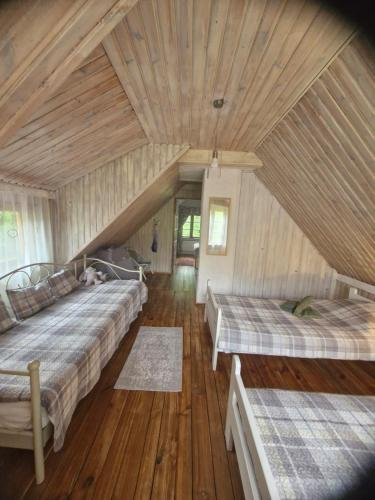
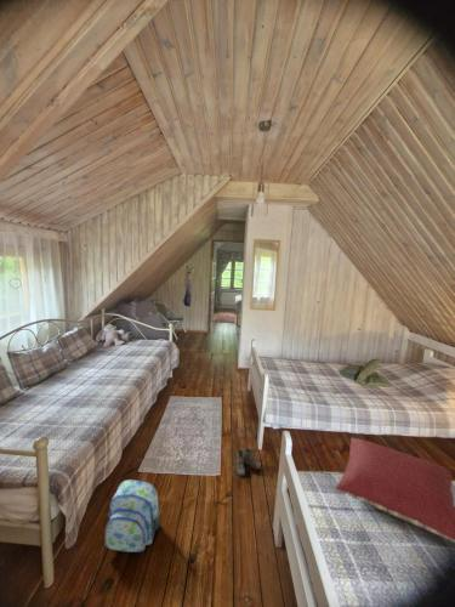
+ pillow [335,437,455,544]
+ backpack [103,478,163,554]
+ boots [234,447,262,477]
